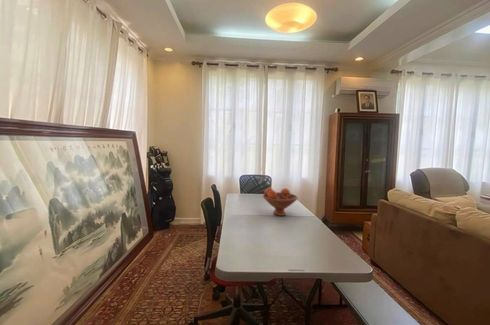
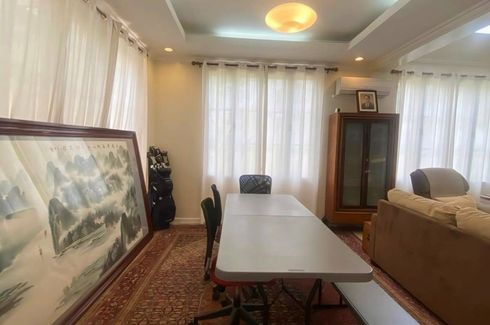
- fruit bowl [262,187,299,217]
